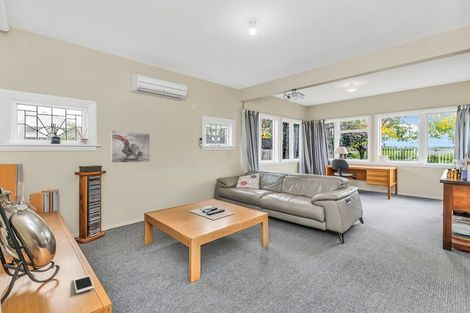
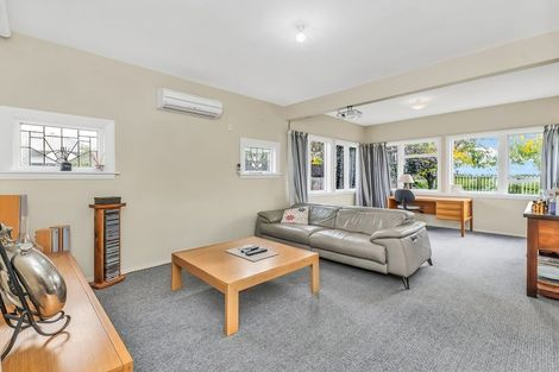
- cell phone [73,274,95,295]
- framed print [110,130,151,164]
